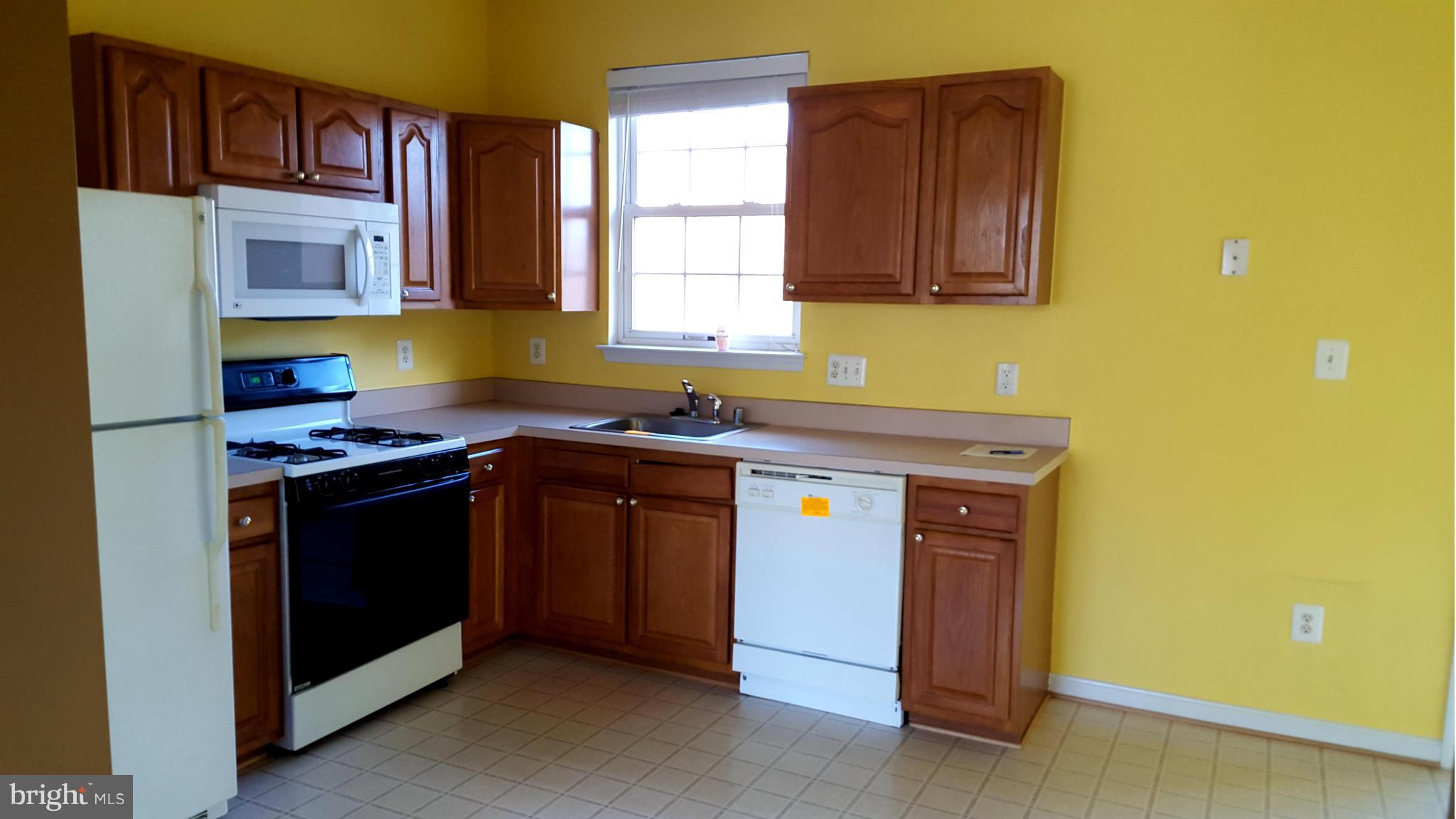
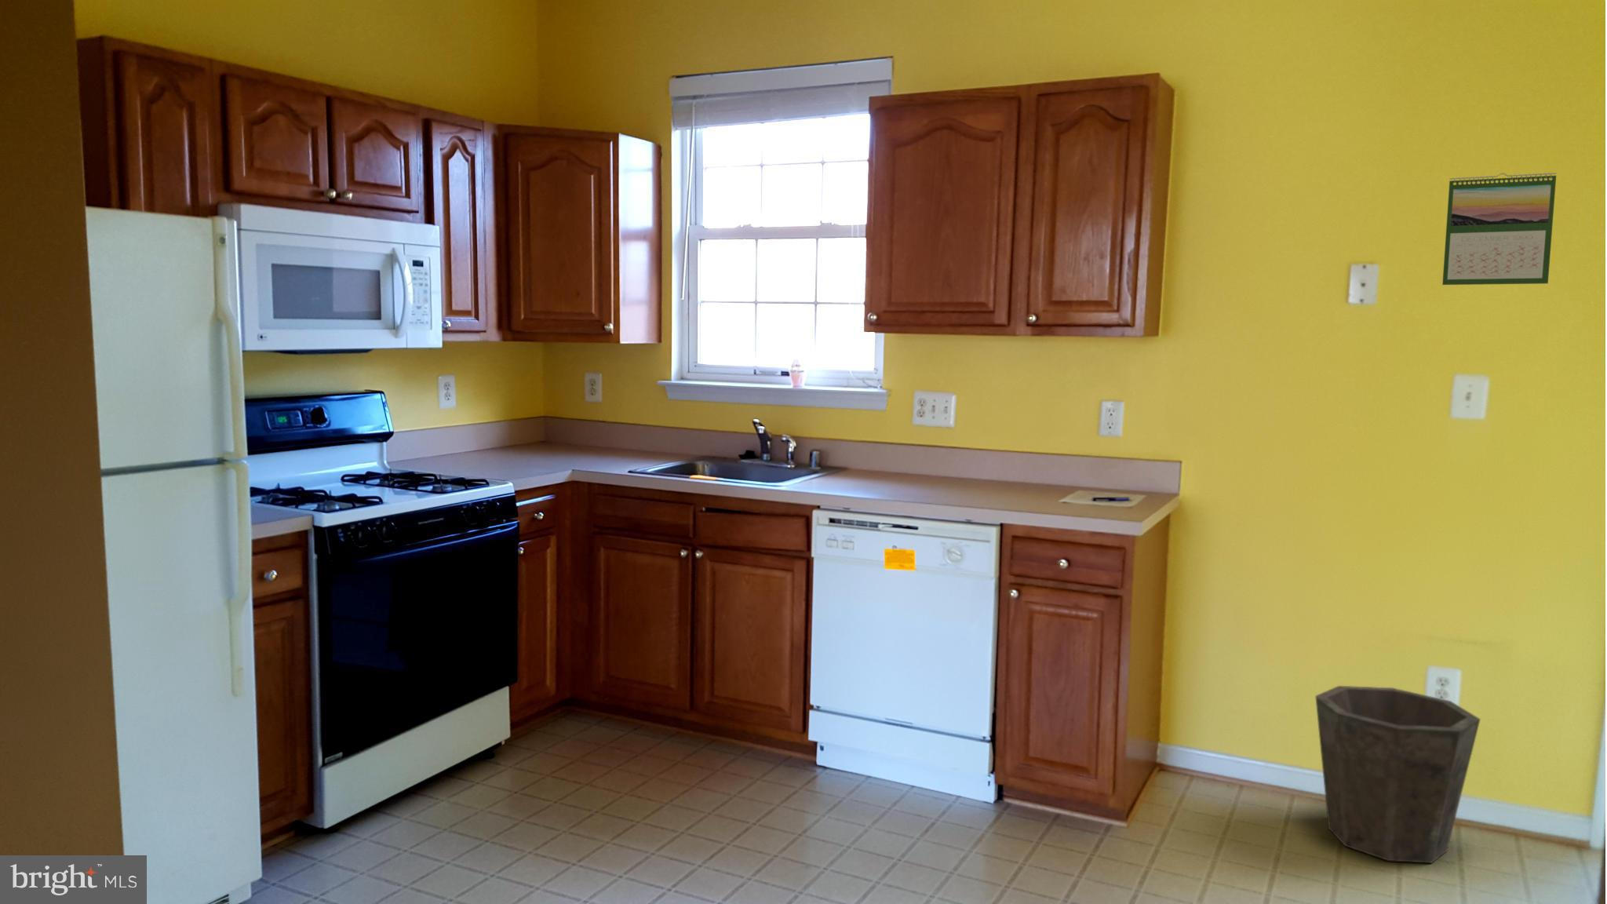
+ calendar [1441,172,1557,286]
+ waste bin [1315,685,1481,864]
